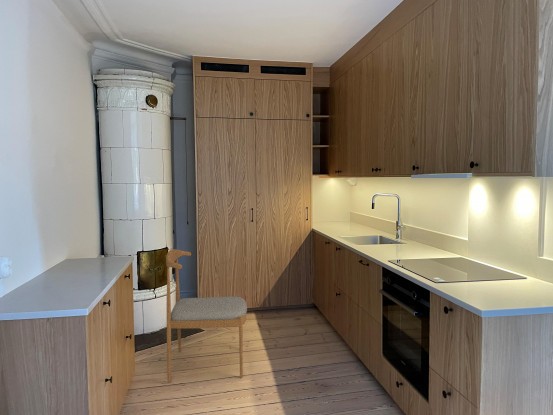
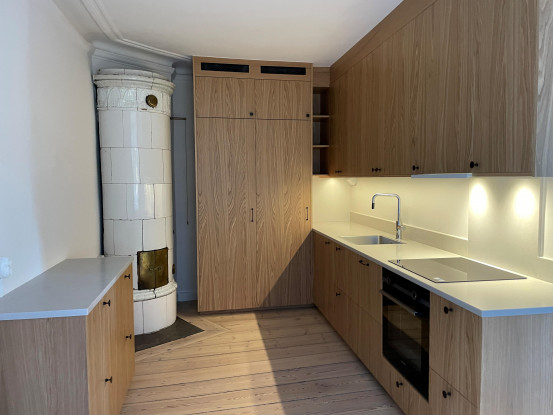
- dining chair [165,248,248,383]
